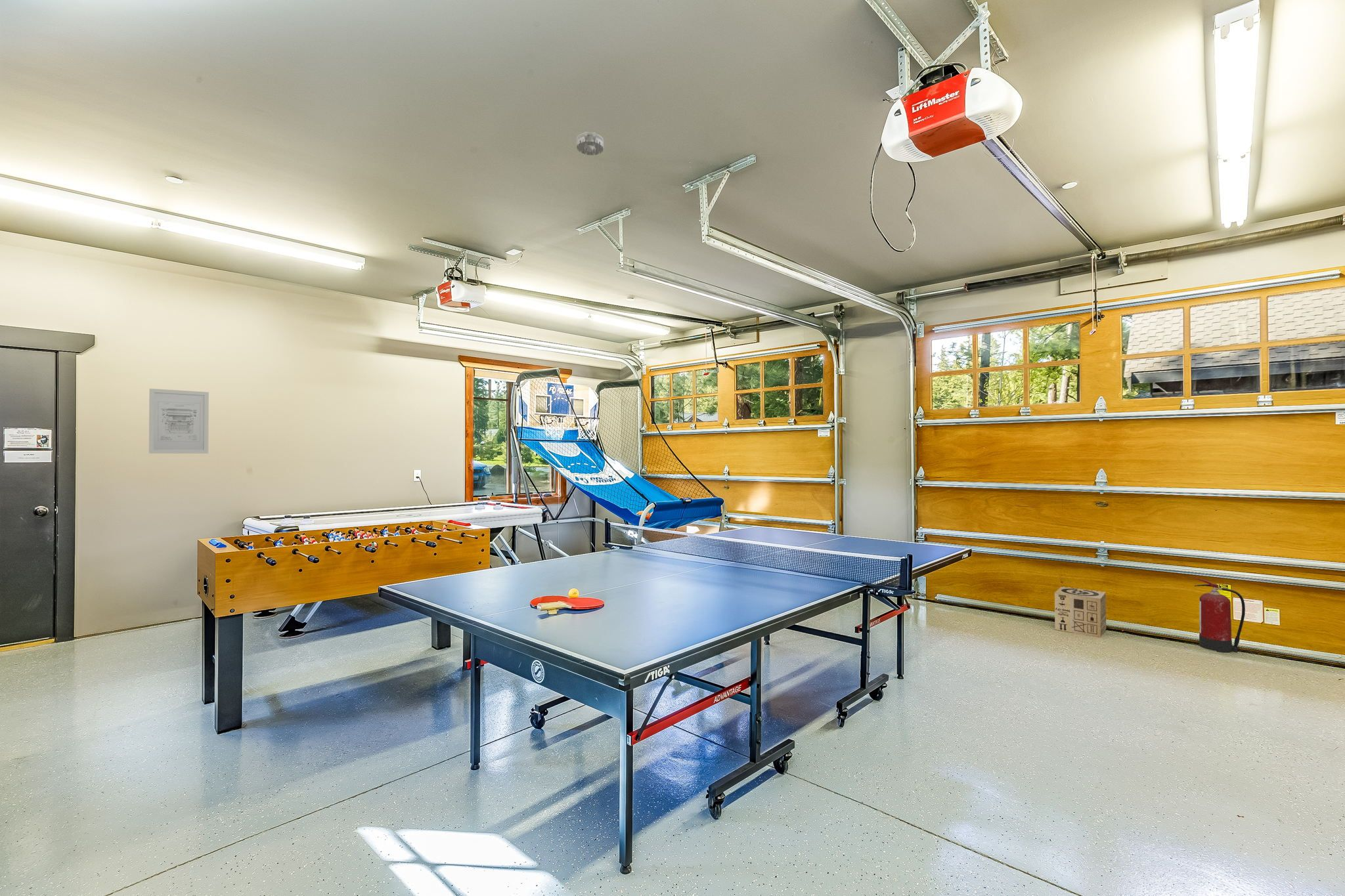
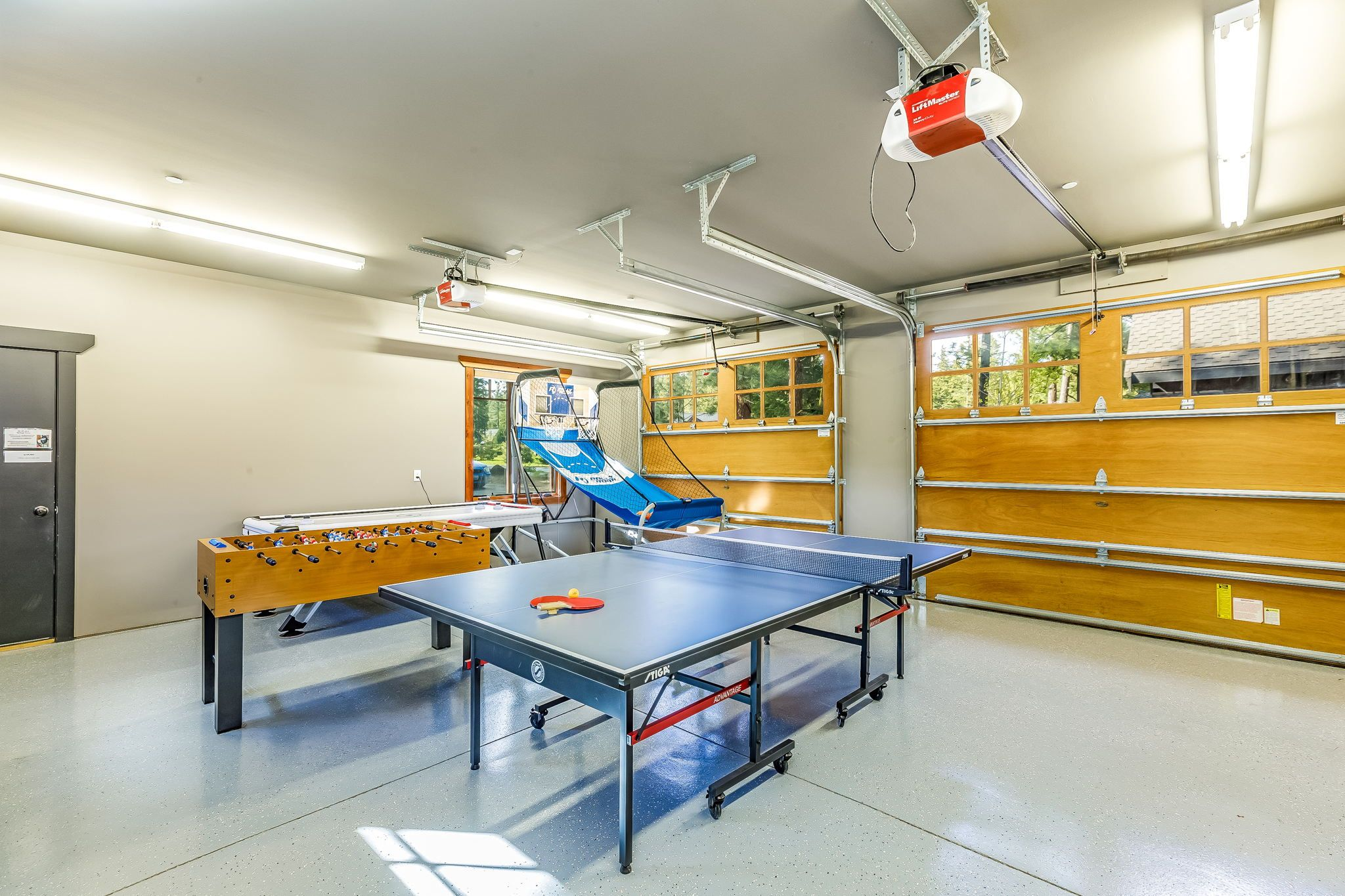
- box [1054,586,1107,638]
- wall art [148,388,209,454]
- smoke detector [576,131,604,156]
- fire extinguisher [1194,577,1246,653]
